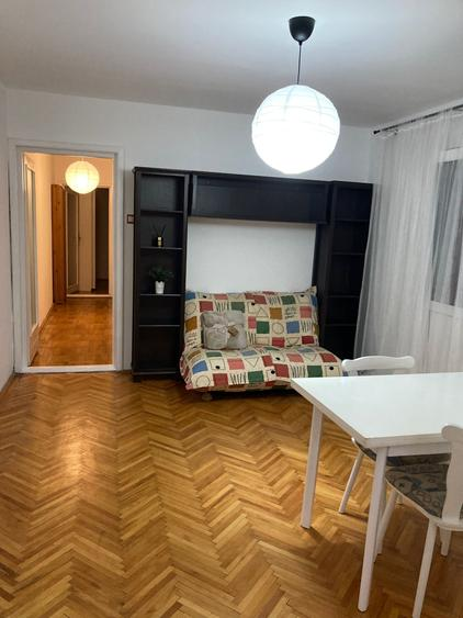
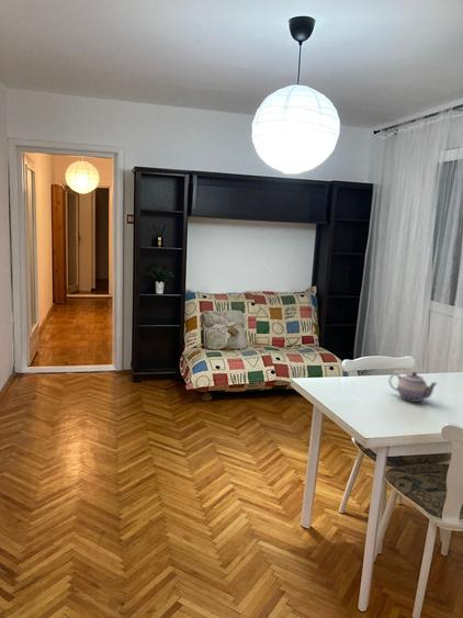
+ teapot [388,371,439,403]
